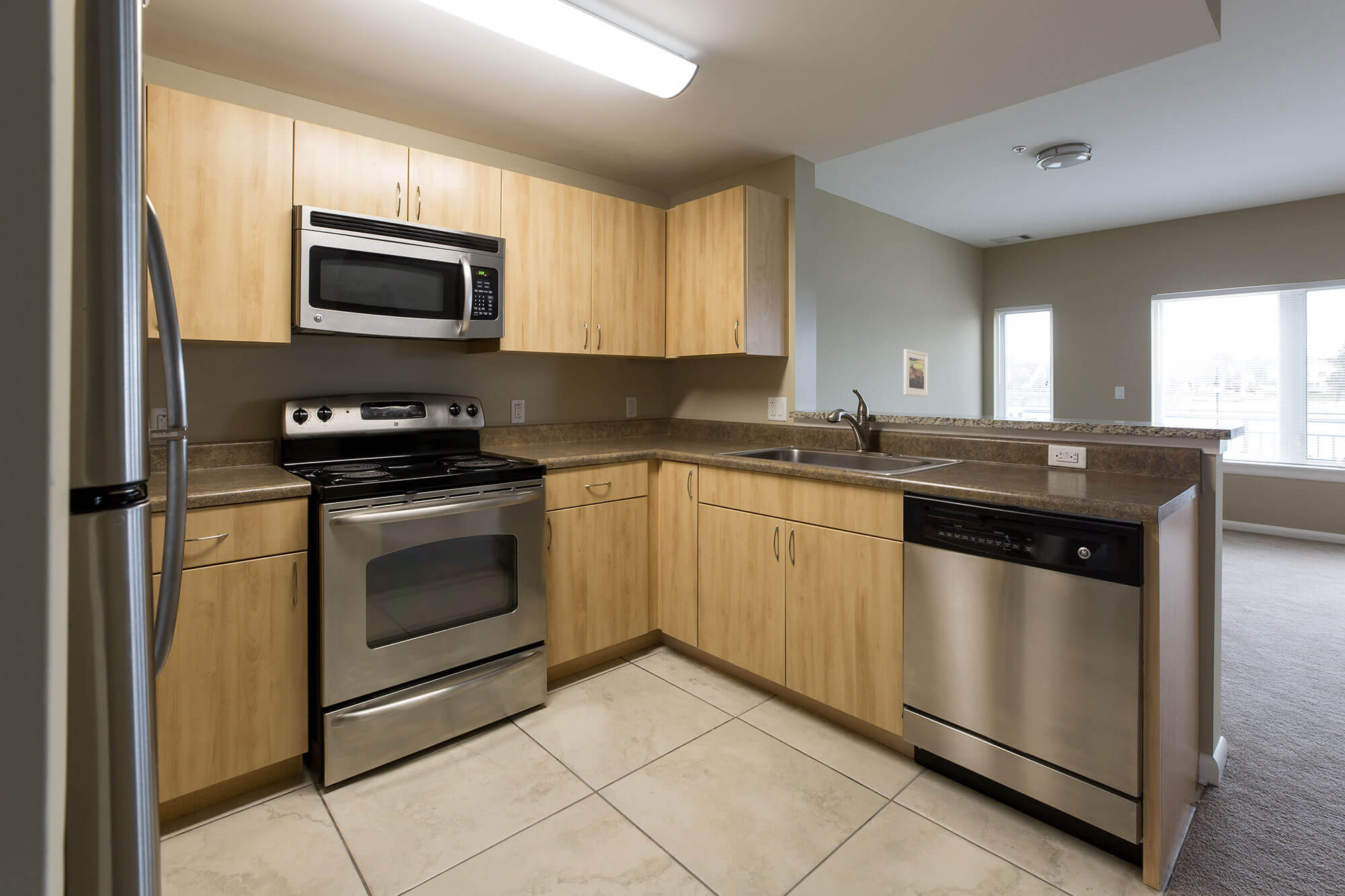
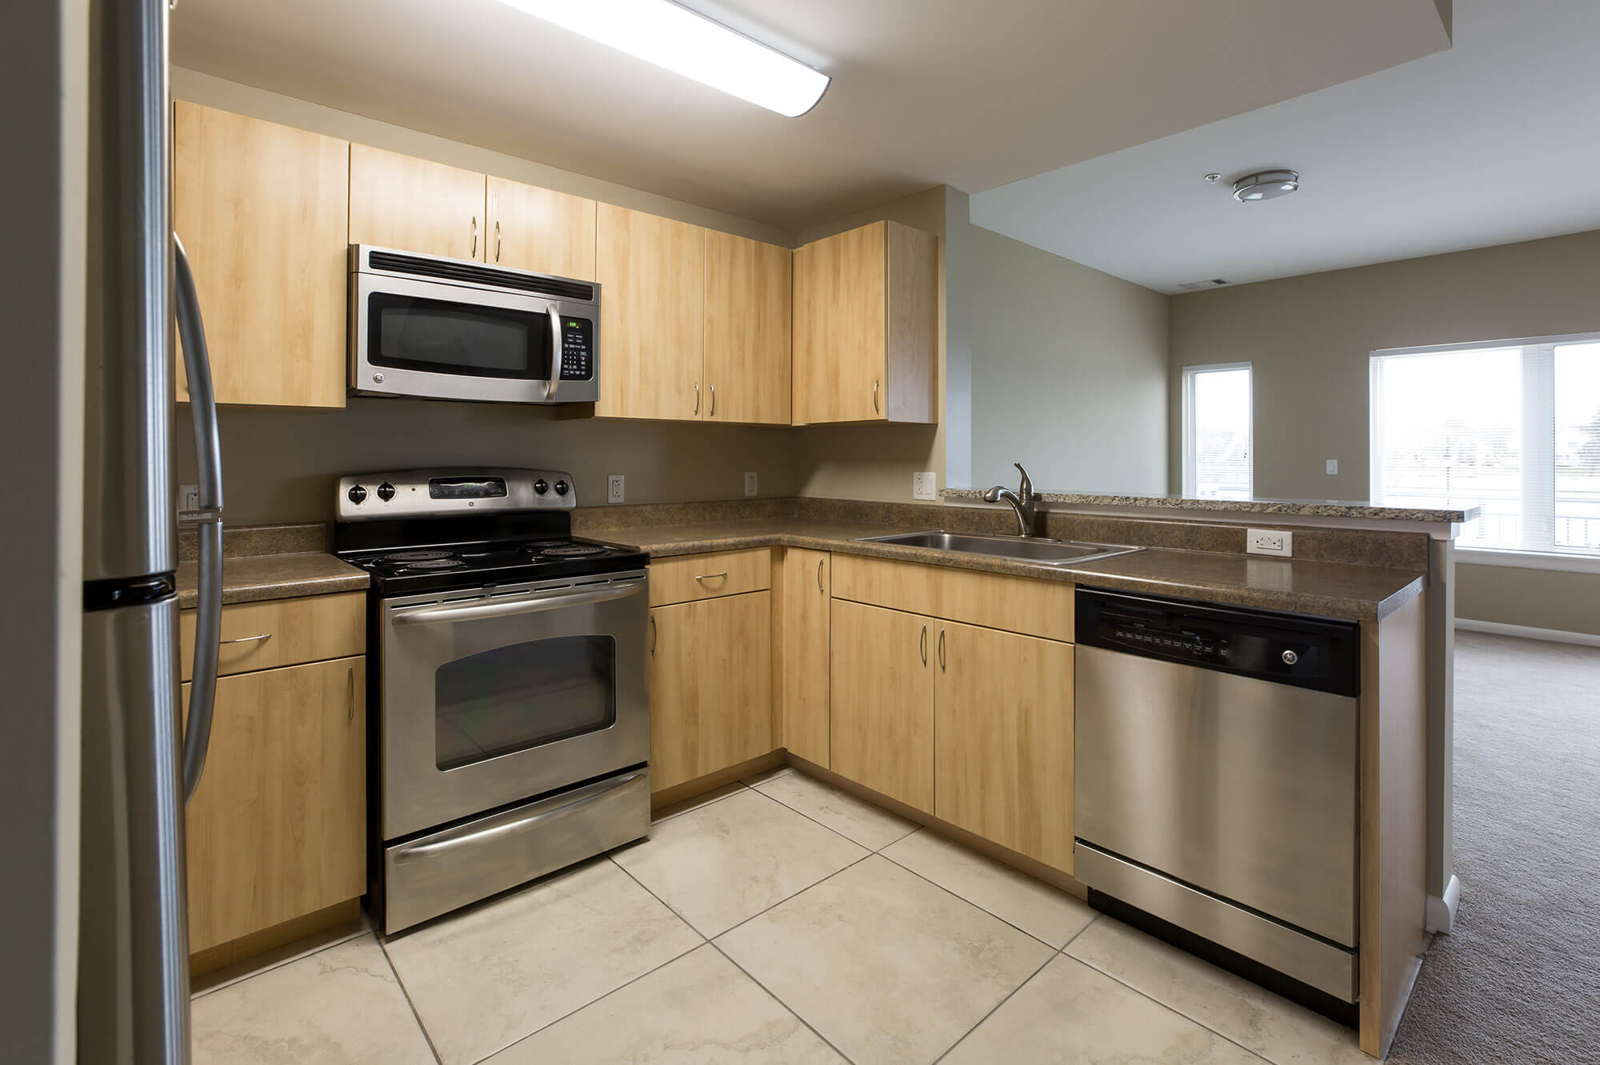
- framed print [902,348,929,398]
